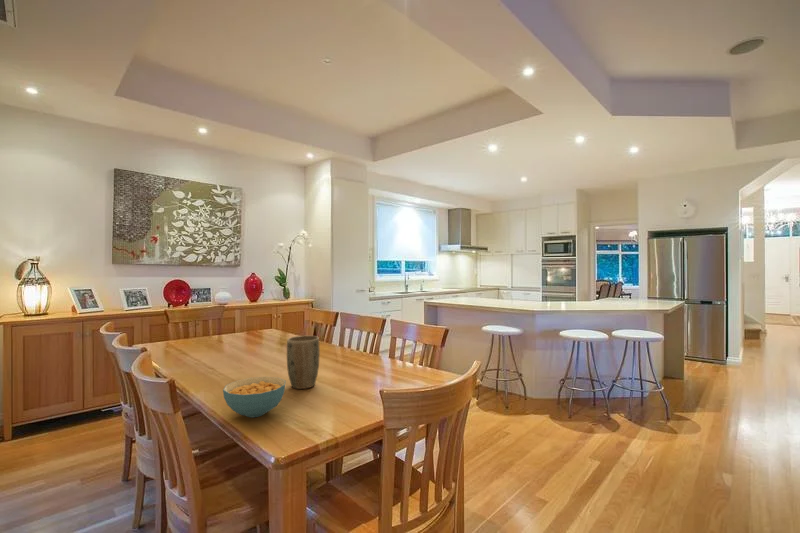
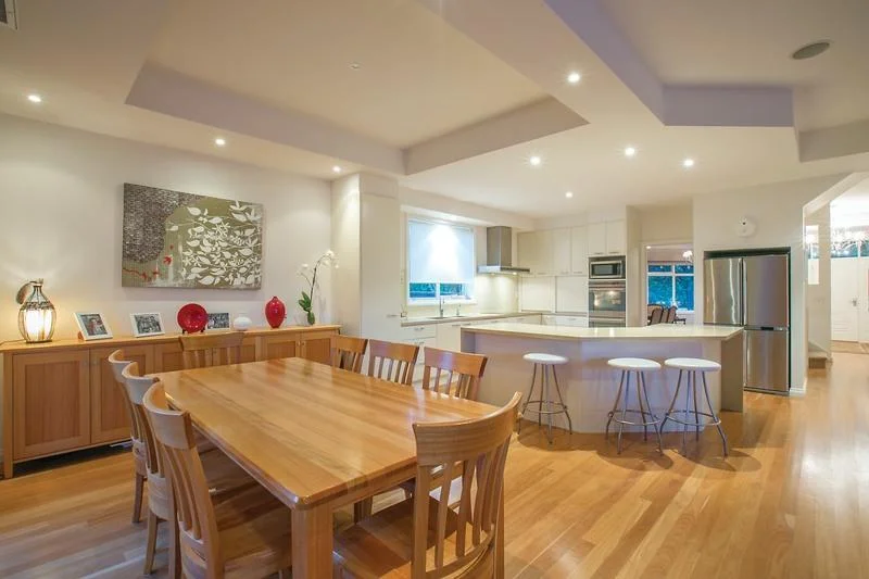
- cereal bowl [222,376,286,418]
- plant pot [286,335,321,390]
